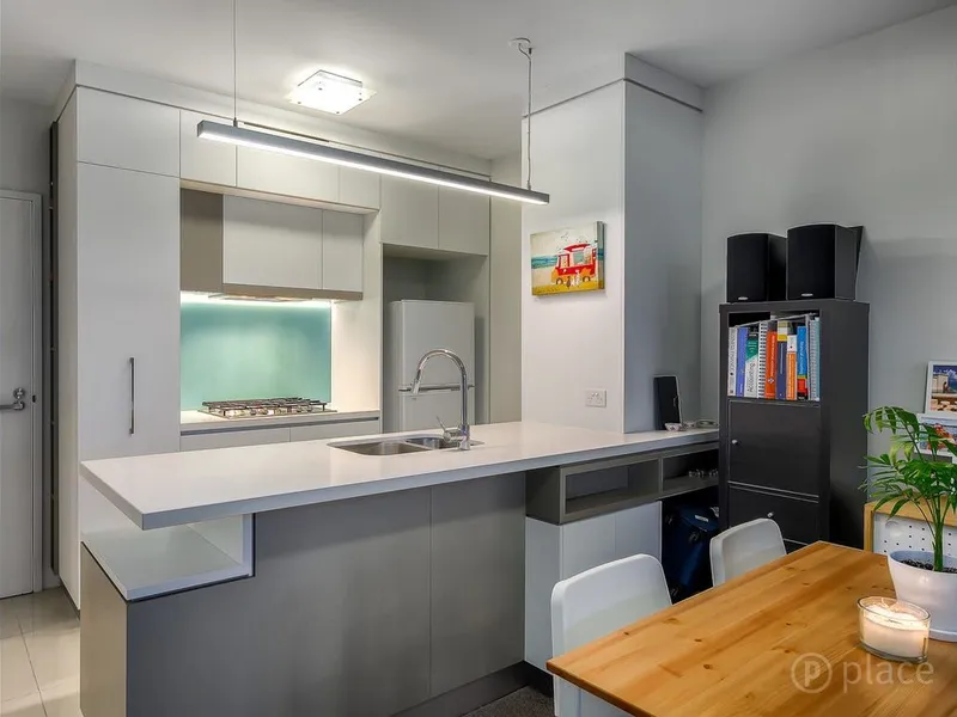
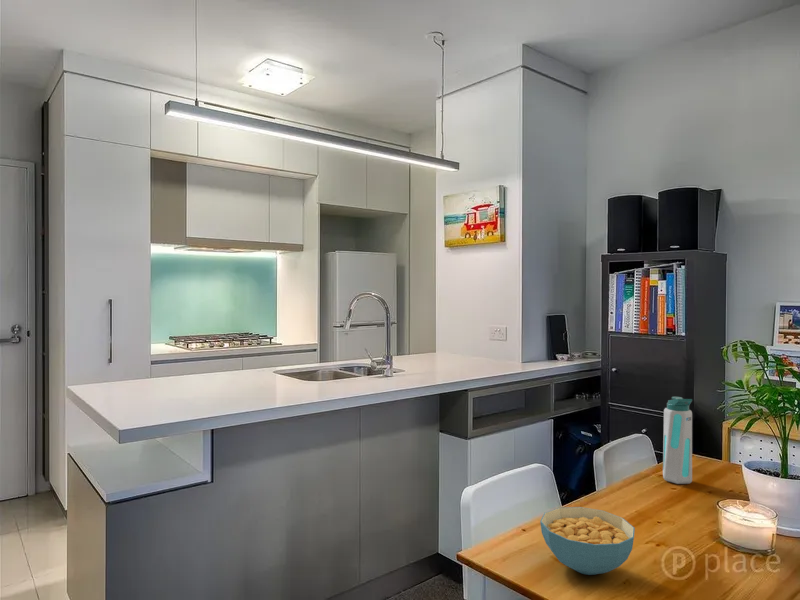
+ cereal bowl [539,506,636,576]
+ water bottle [662,396,693,485]
